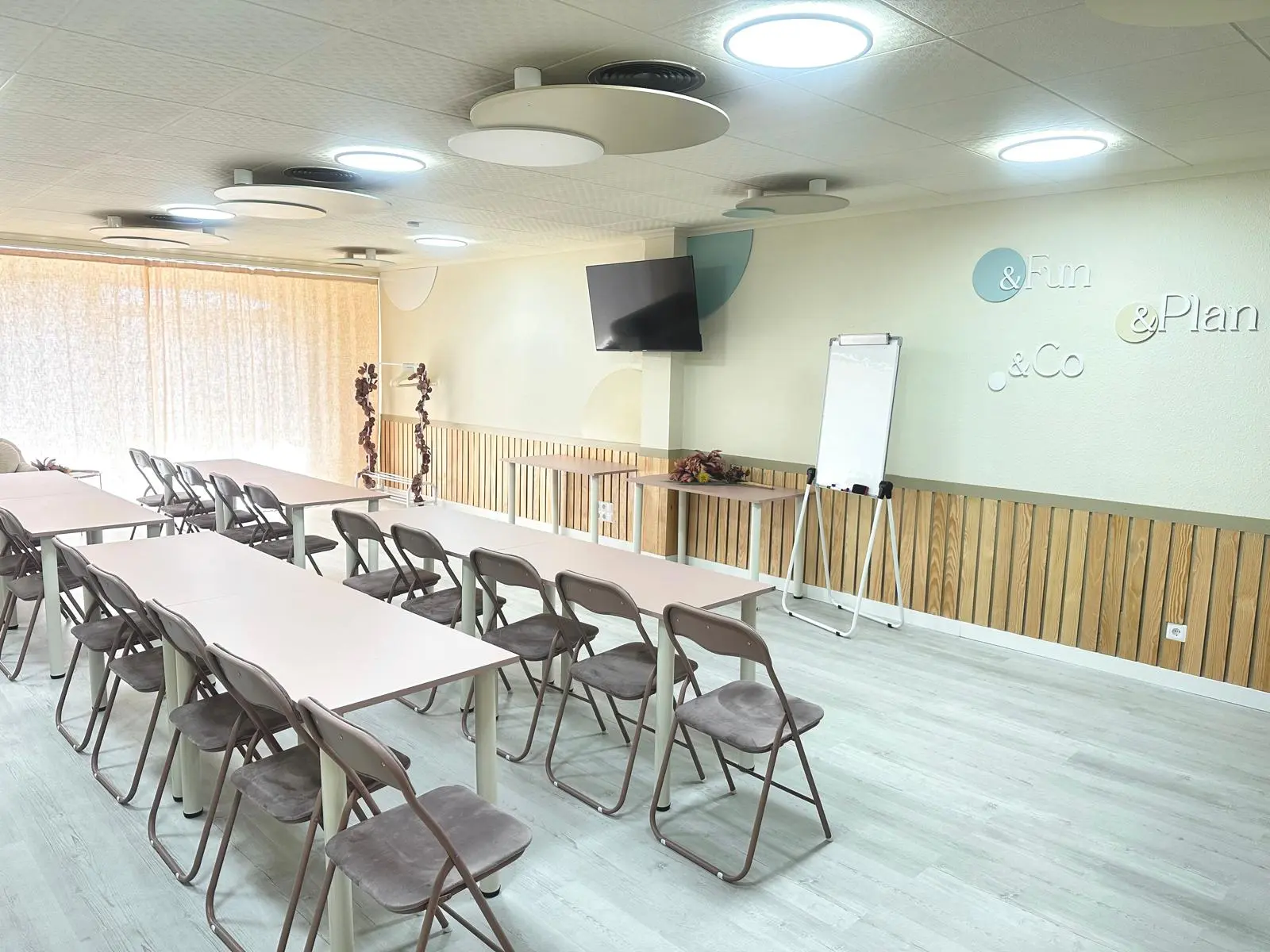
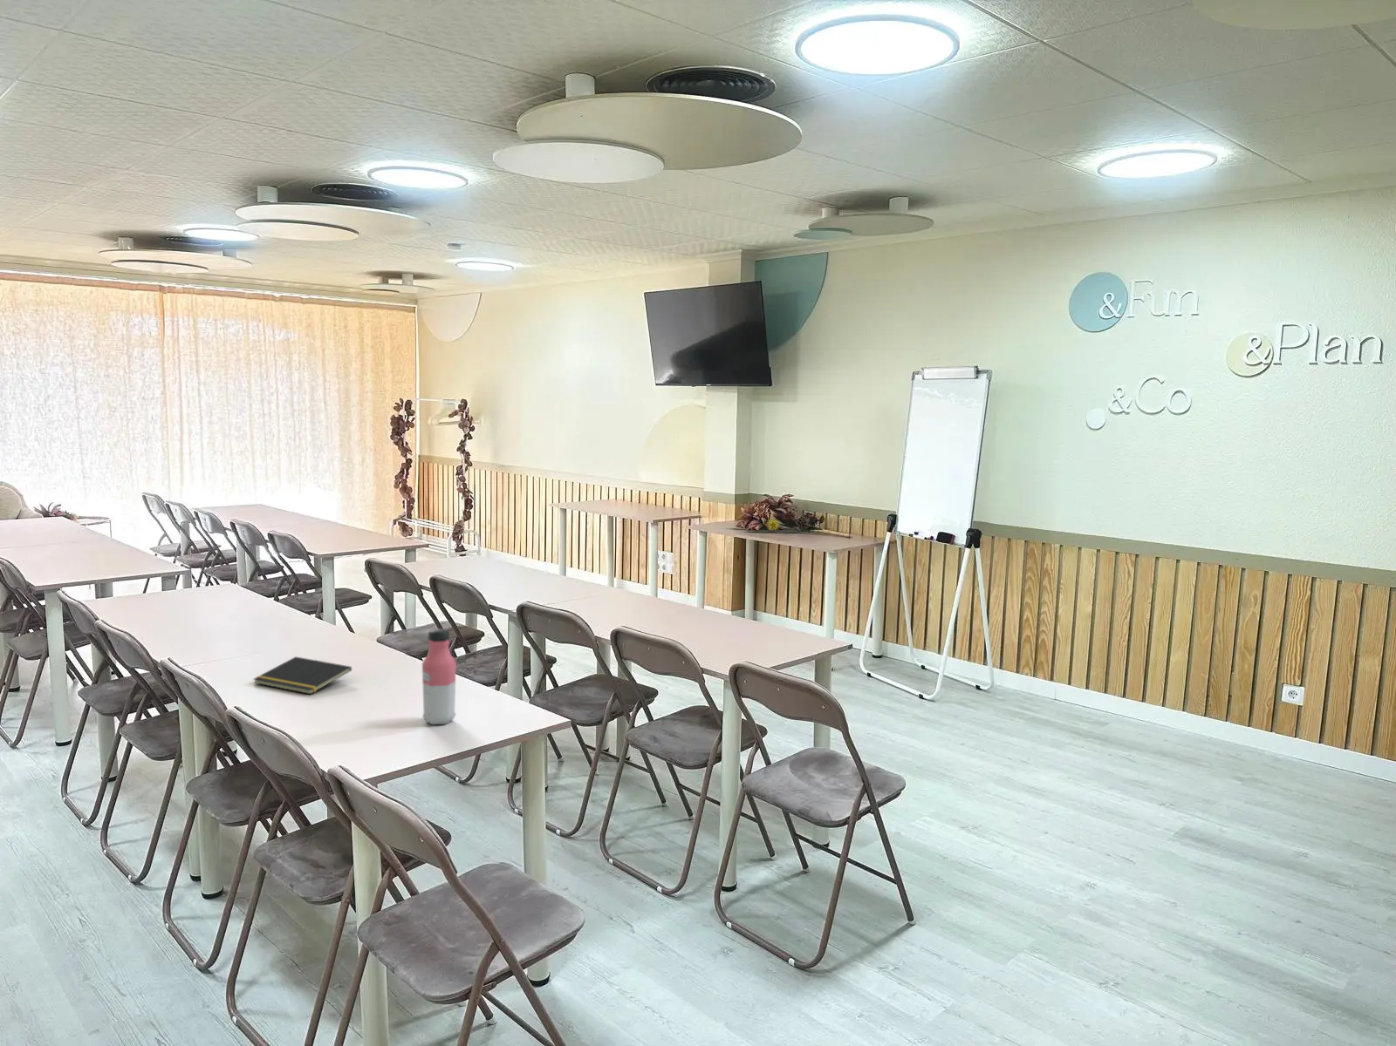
+ water bottle [421,627,457,725]
+ notepad [252,656,353,694]
